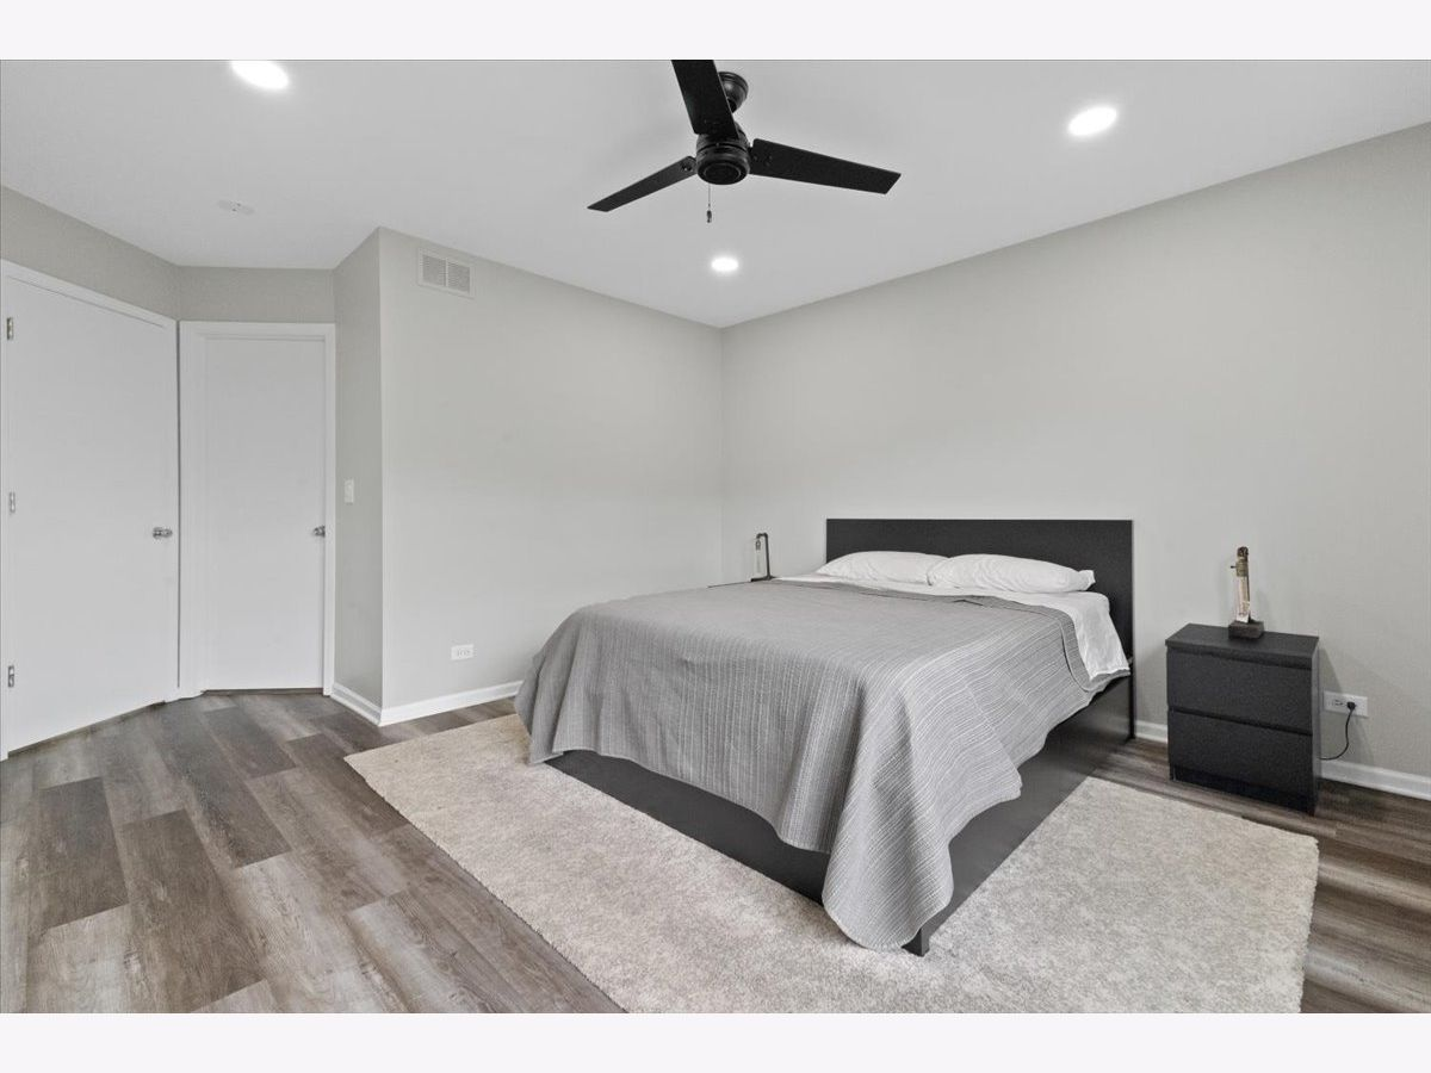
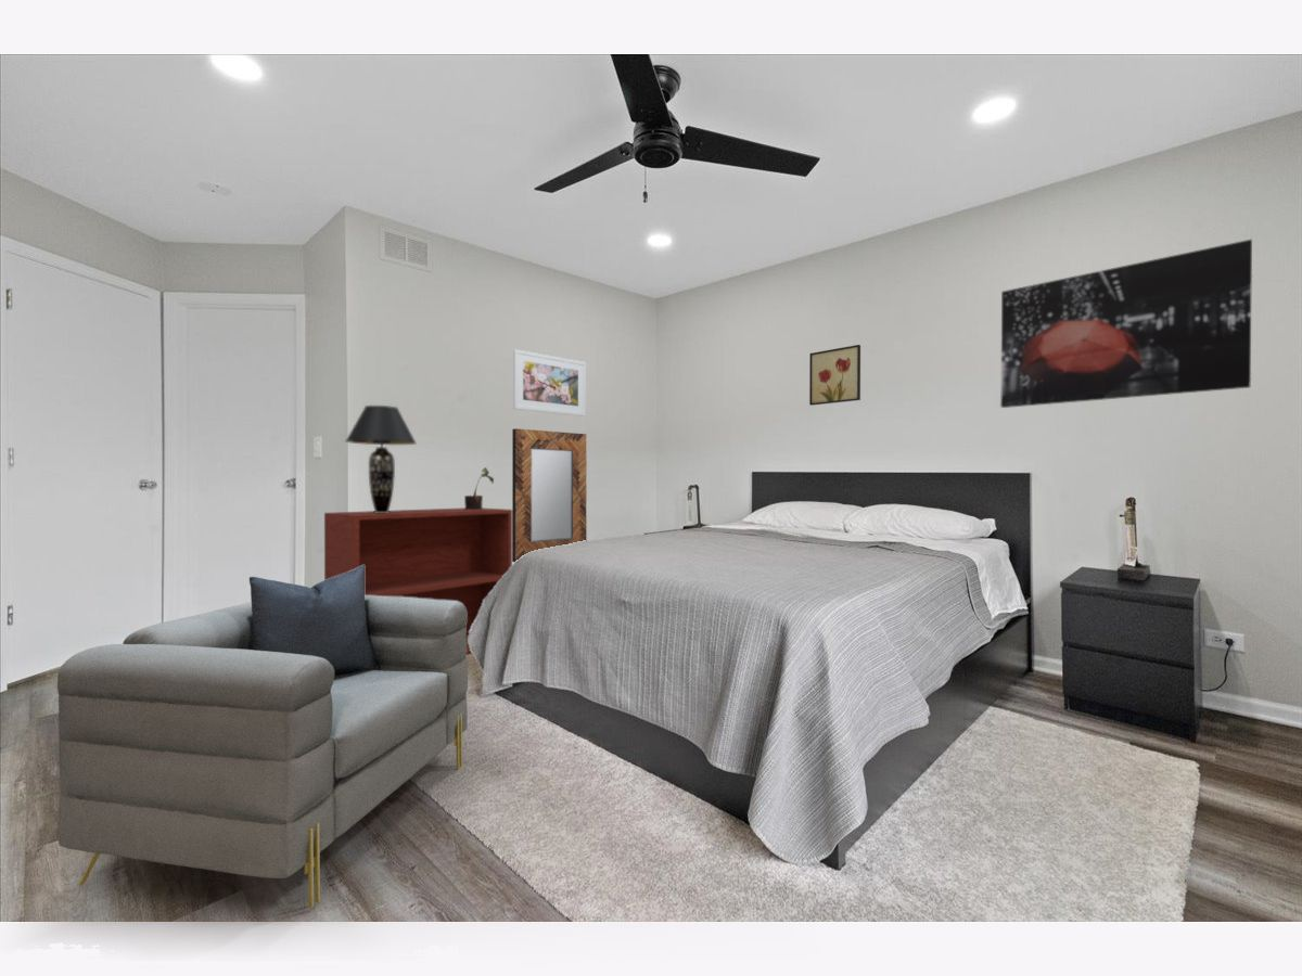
+ tv stand [323,506,513,655]
+ potted plant [463,466,495,510]
+ home mirror [511,427,588,563]
+ table lamp [344,404,418,513]
+ wall art [999,239,1253,409]
+ wall art [808,344,861,407]
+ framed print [512,348,587,418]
+ armchair [56,565,469,910]
